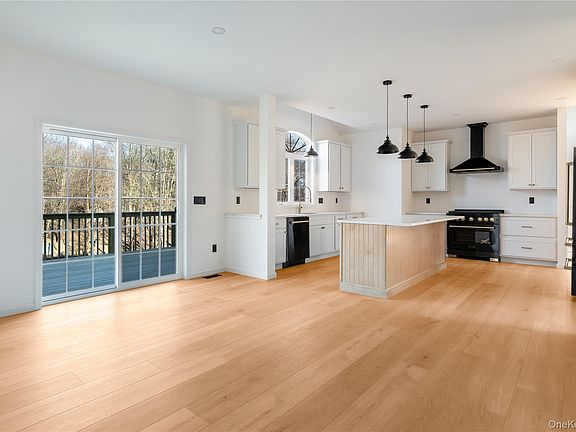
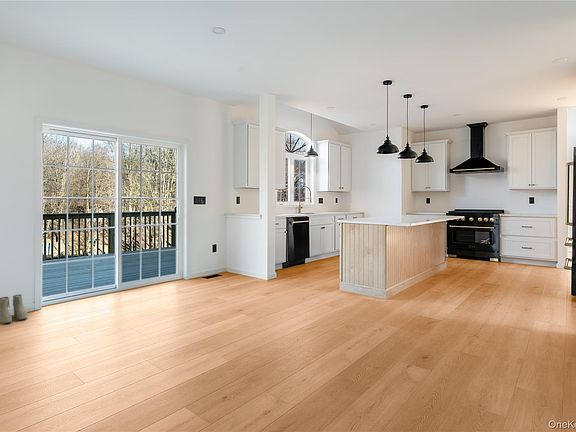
+ boots [0,294,28,324]
